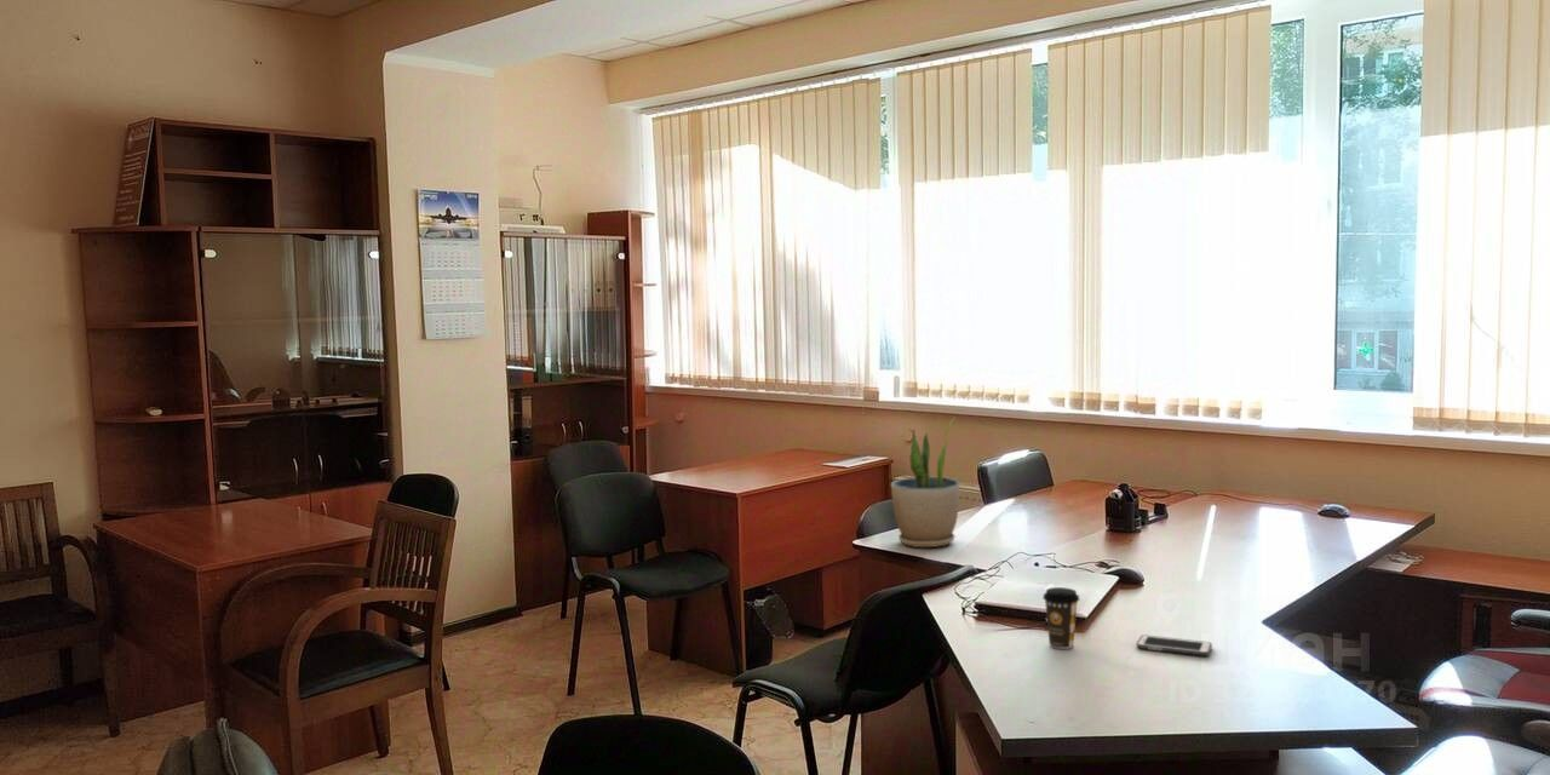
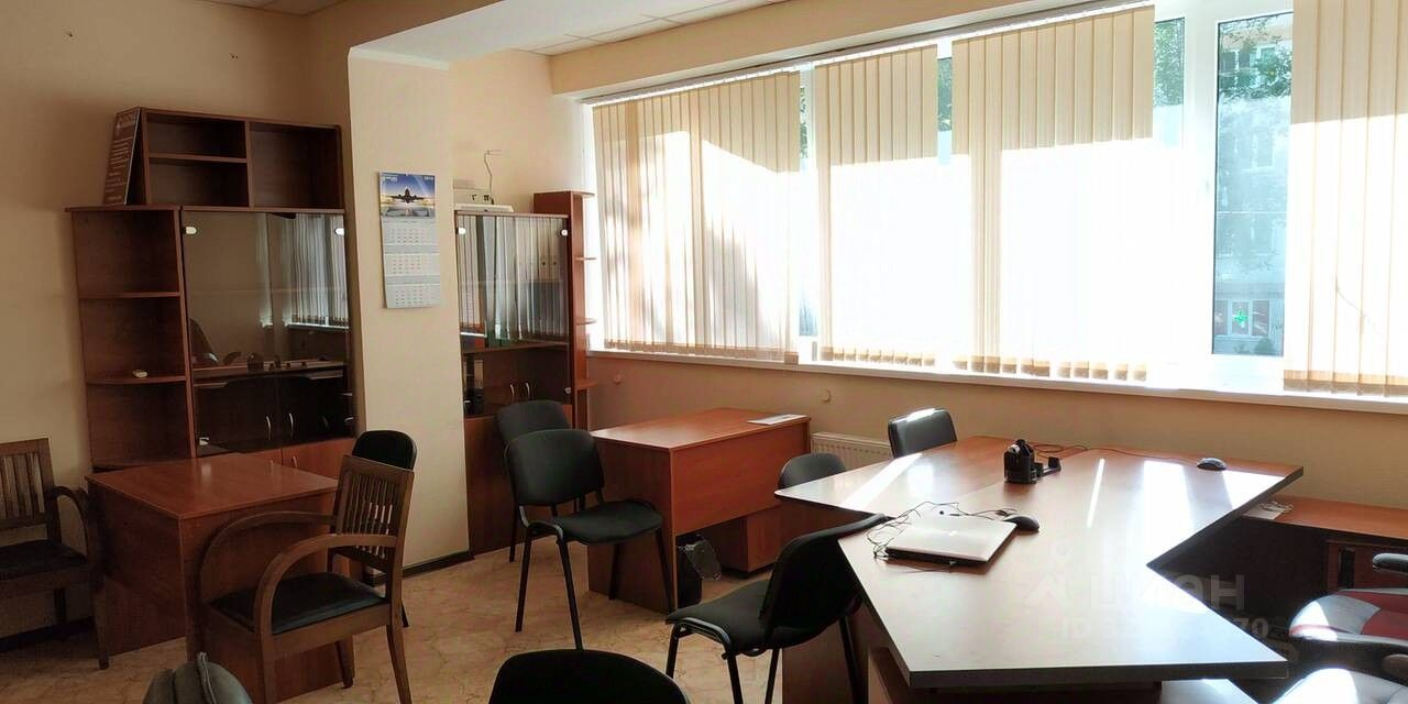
- cell phone [1136,633,1213,658]
- coffee cup [1041,586,1080,650]
- potted plant [890,417,960,549]
